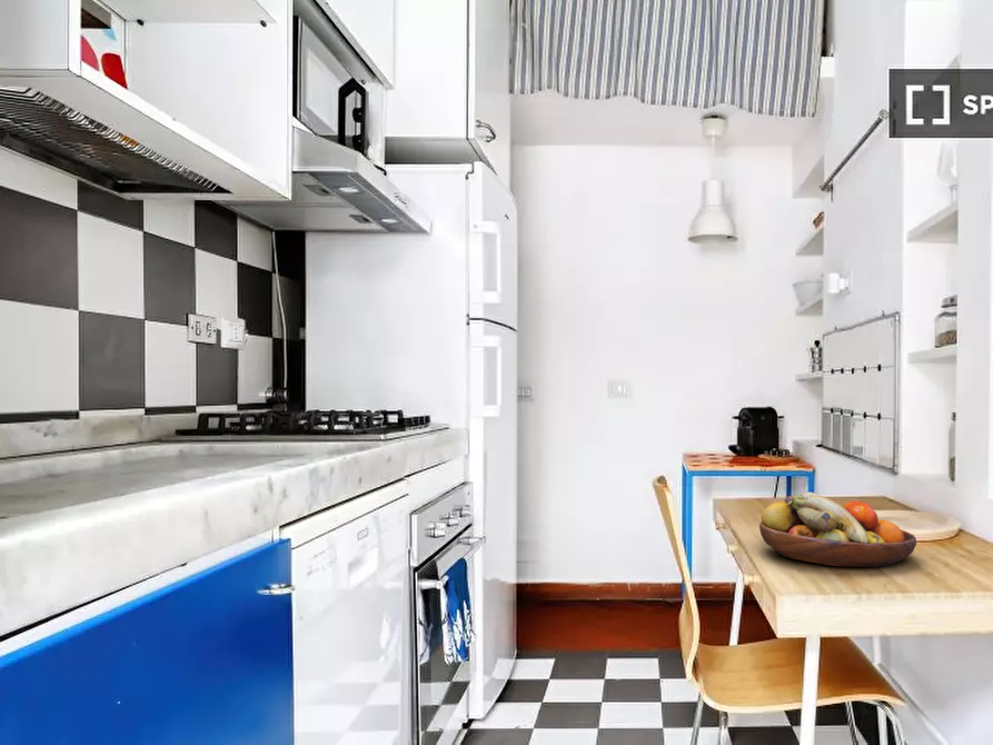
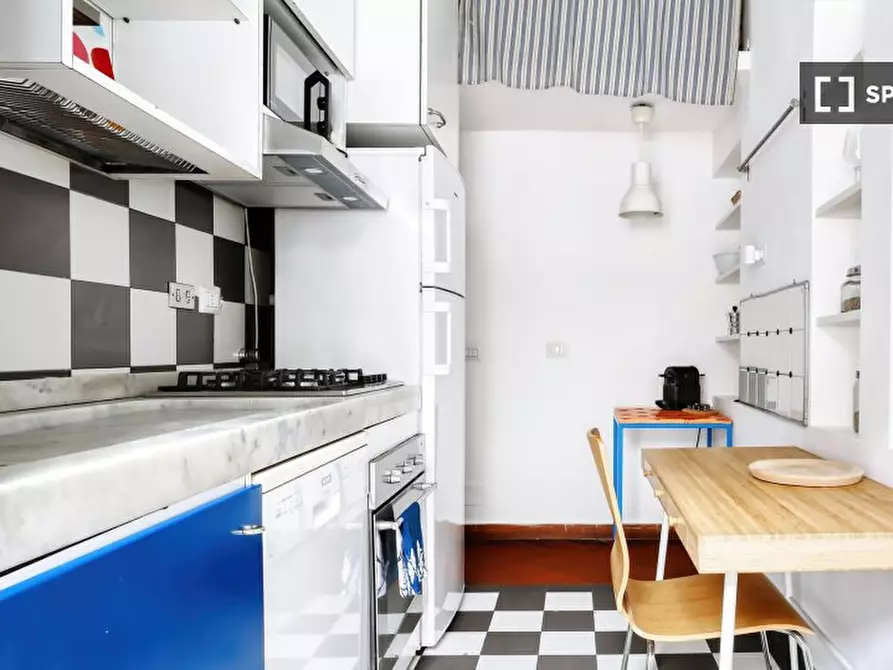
- fruit bowl [758,491,917,568]
